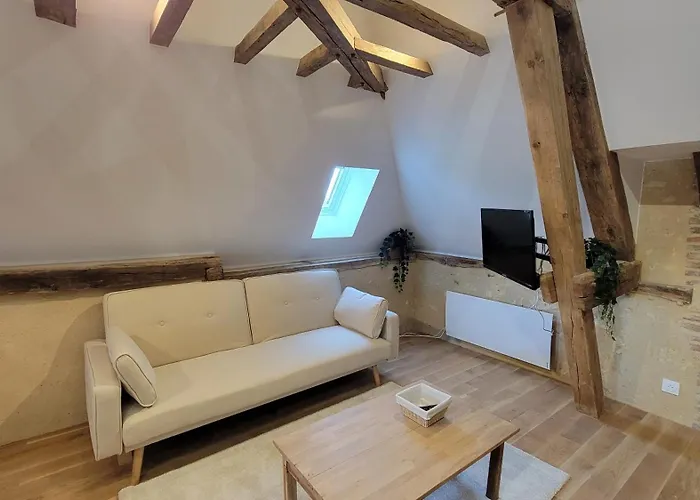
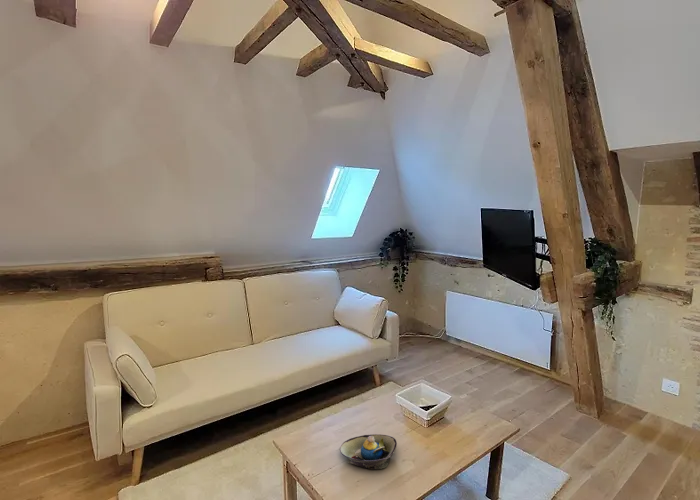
+ decorative bowl [339,433,398,470]
